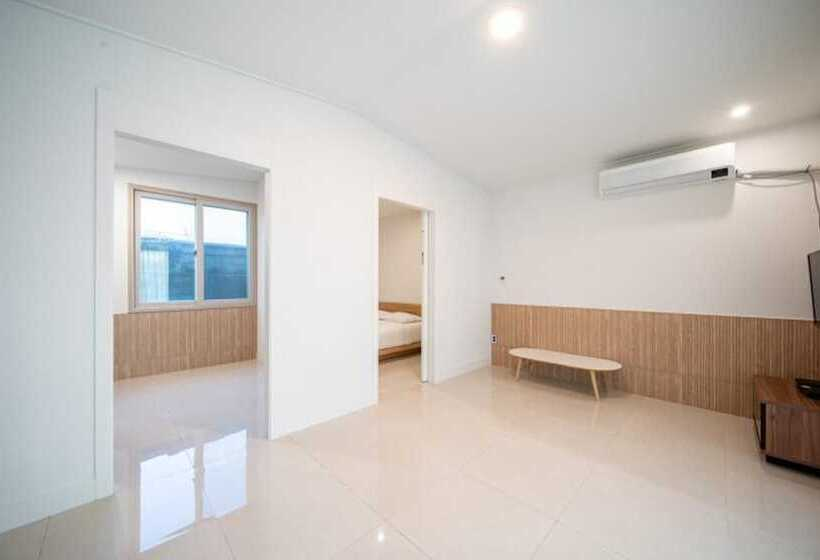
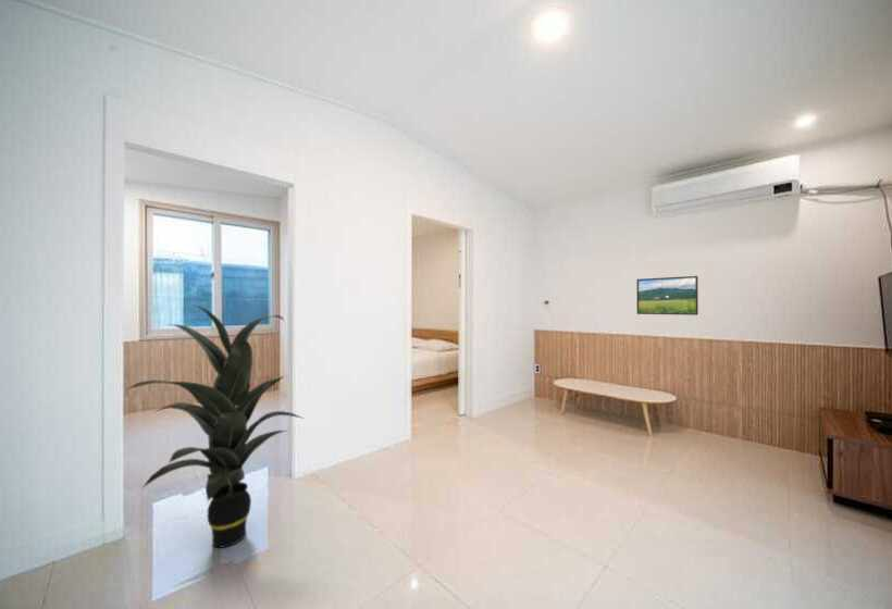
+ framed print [635,275,699,316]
+ indoor plant [125,303,306,549]
